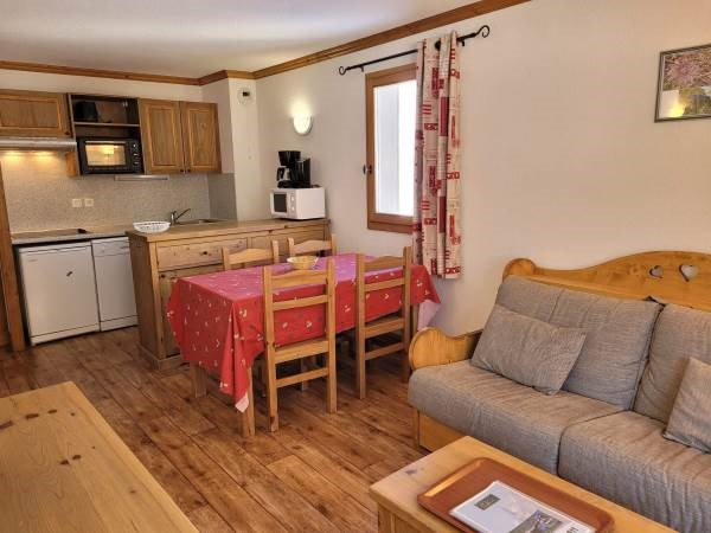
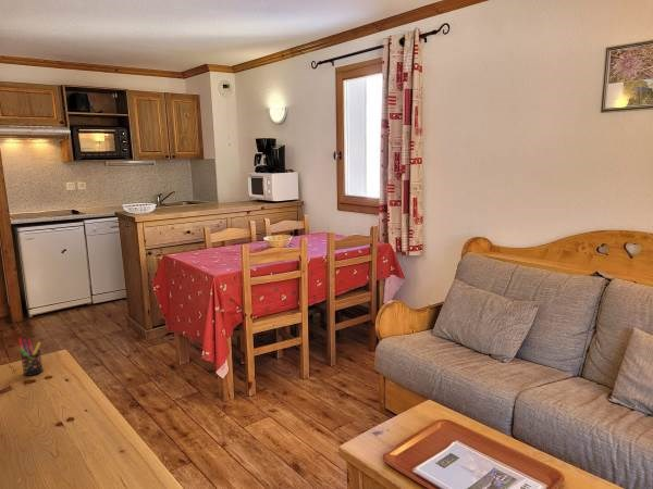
+ pen holder [17,338,45,377]
